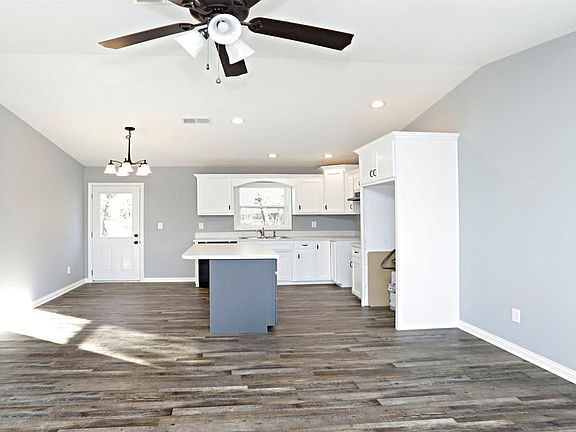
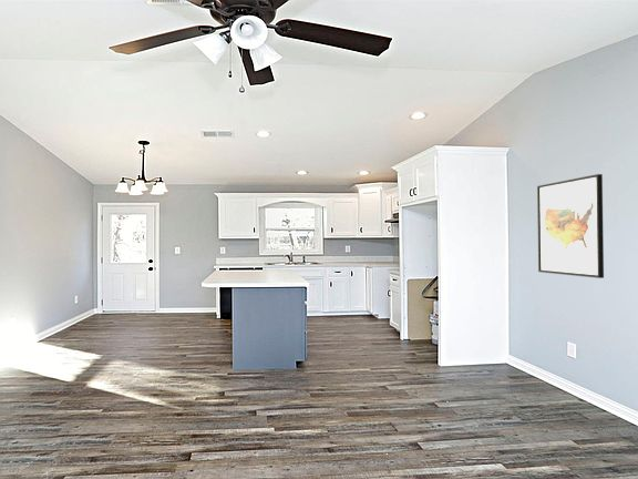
+ wall art [536,173,605,279]
